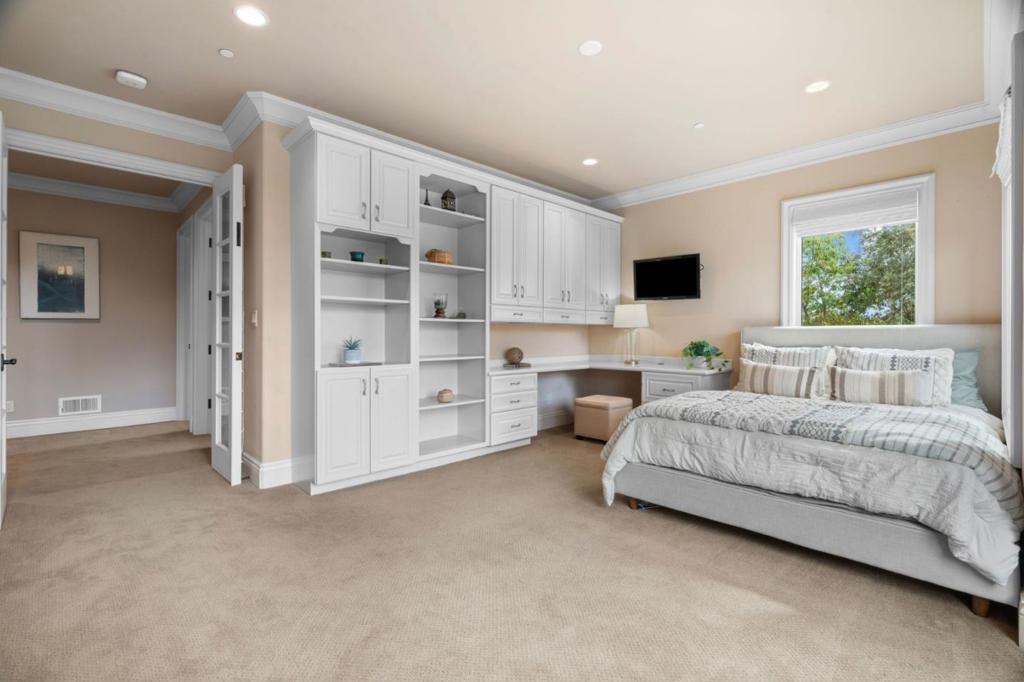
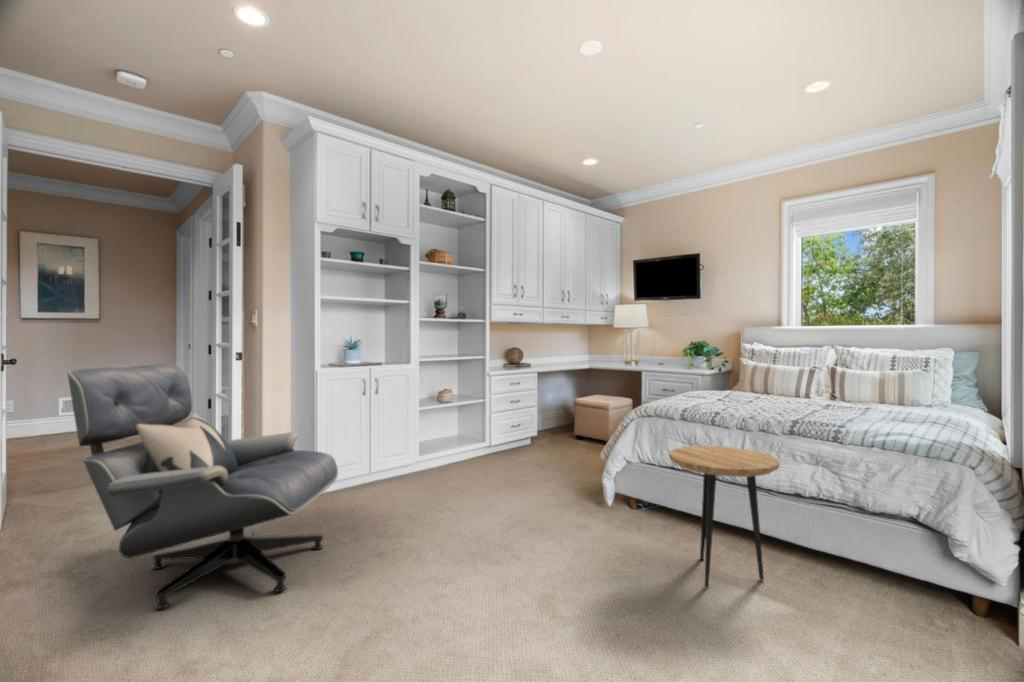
+ lounge chair [66,363,339,610]
+ side table [668,445,781,589]
